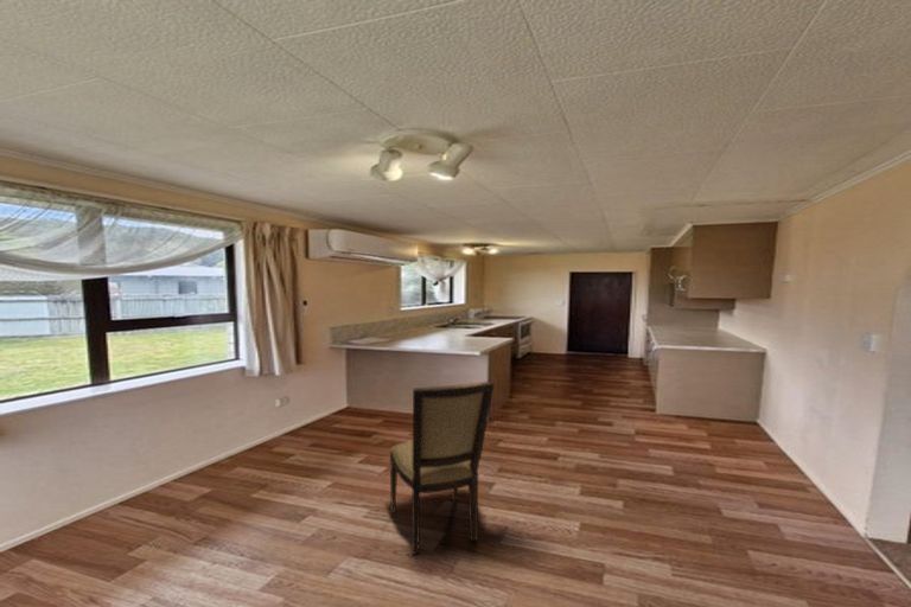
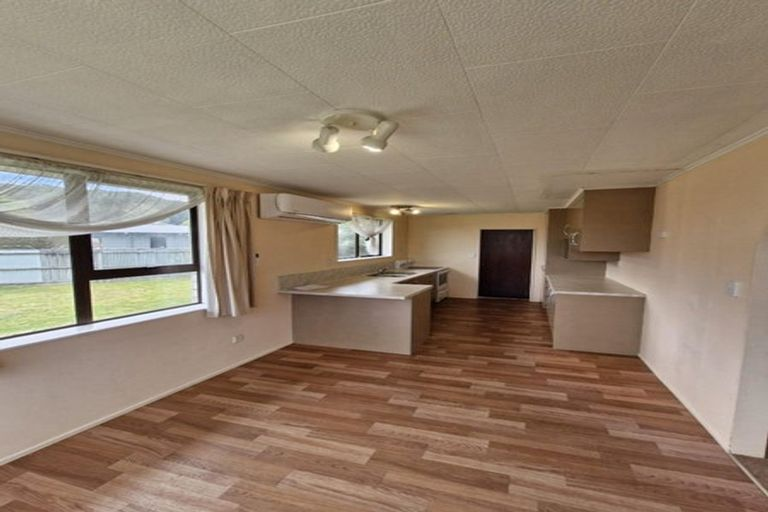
- dining chair [389,381,495,556]
